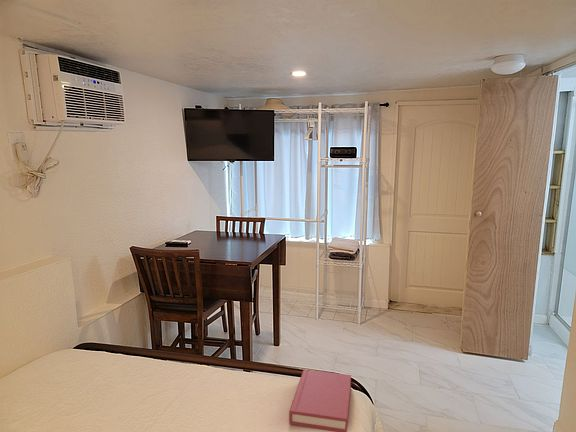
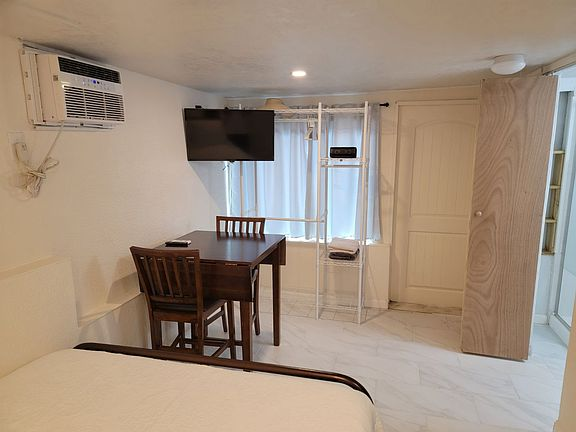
- hardback book [288,369,352,432]
